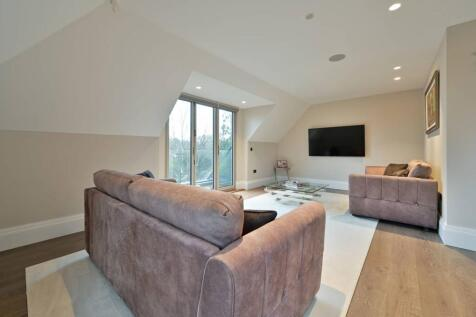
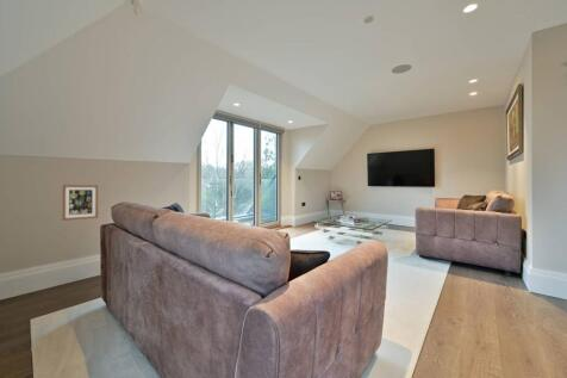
+ wall art [62,184,99,222]
